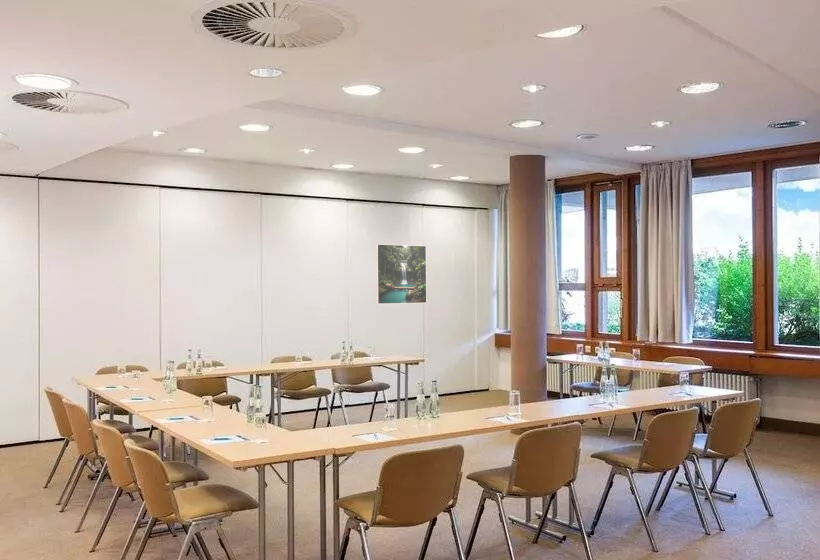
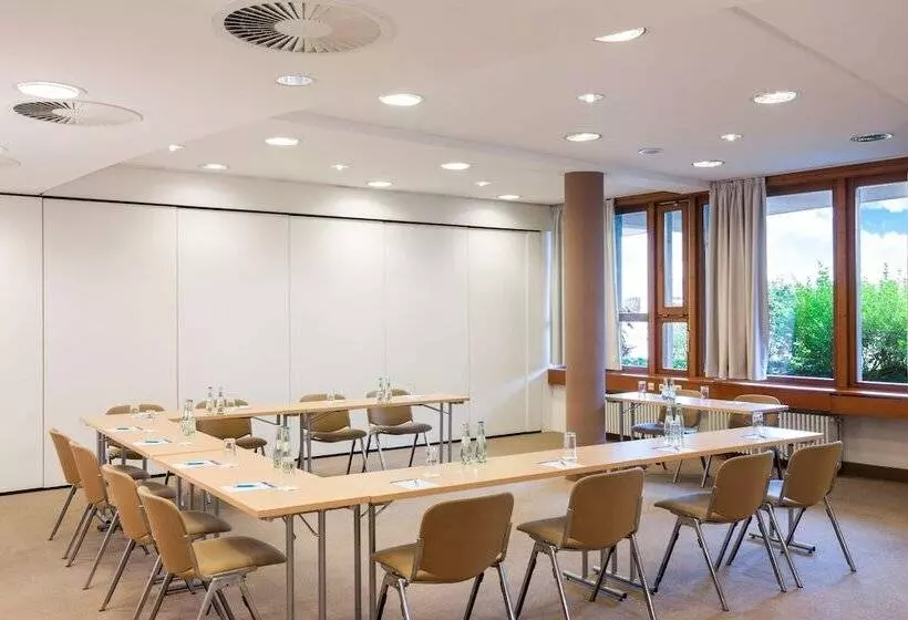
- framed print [375,243,428,305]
